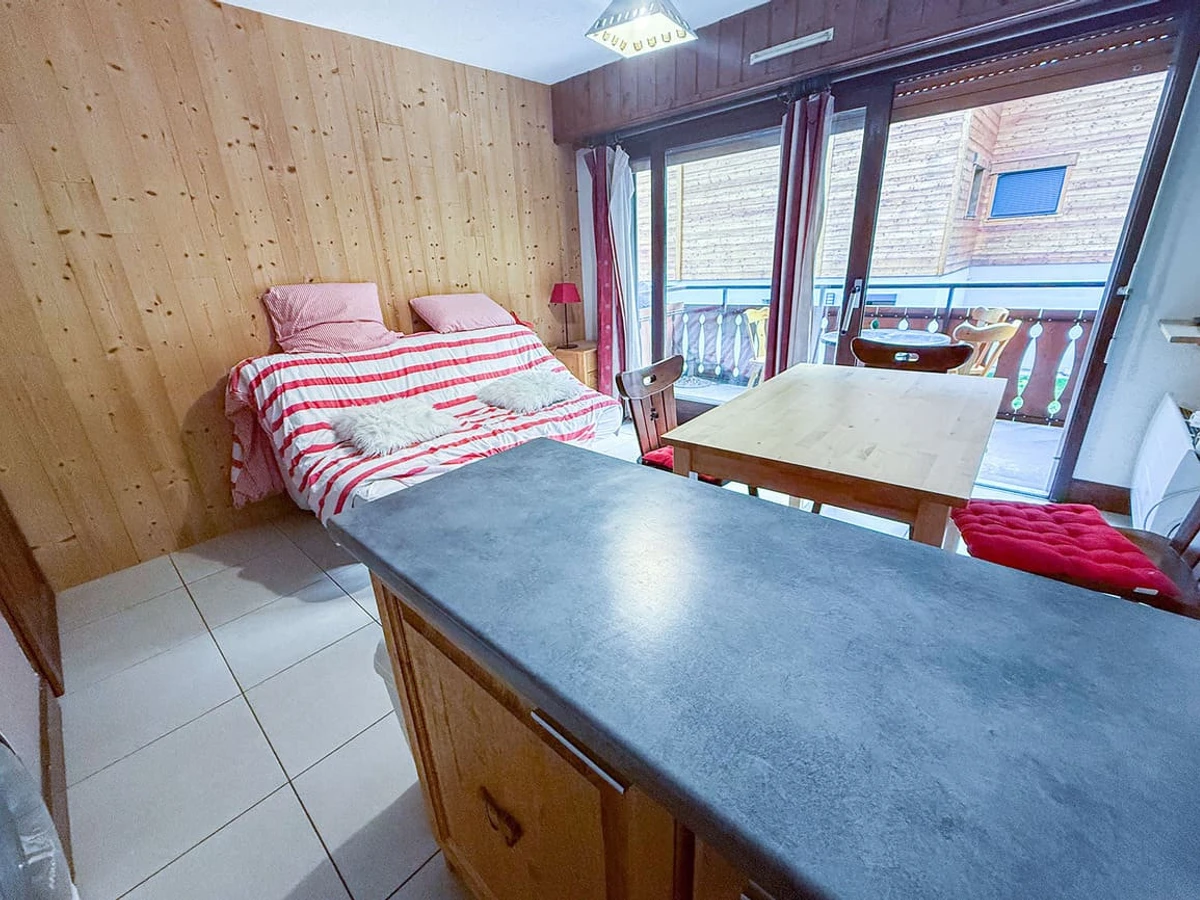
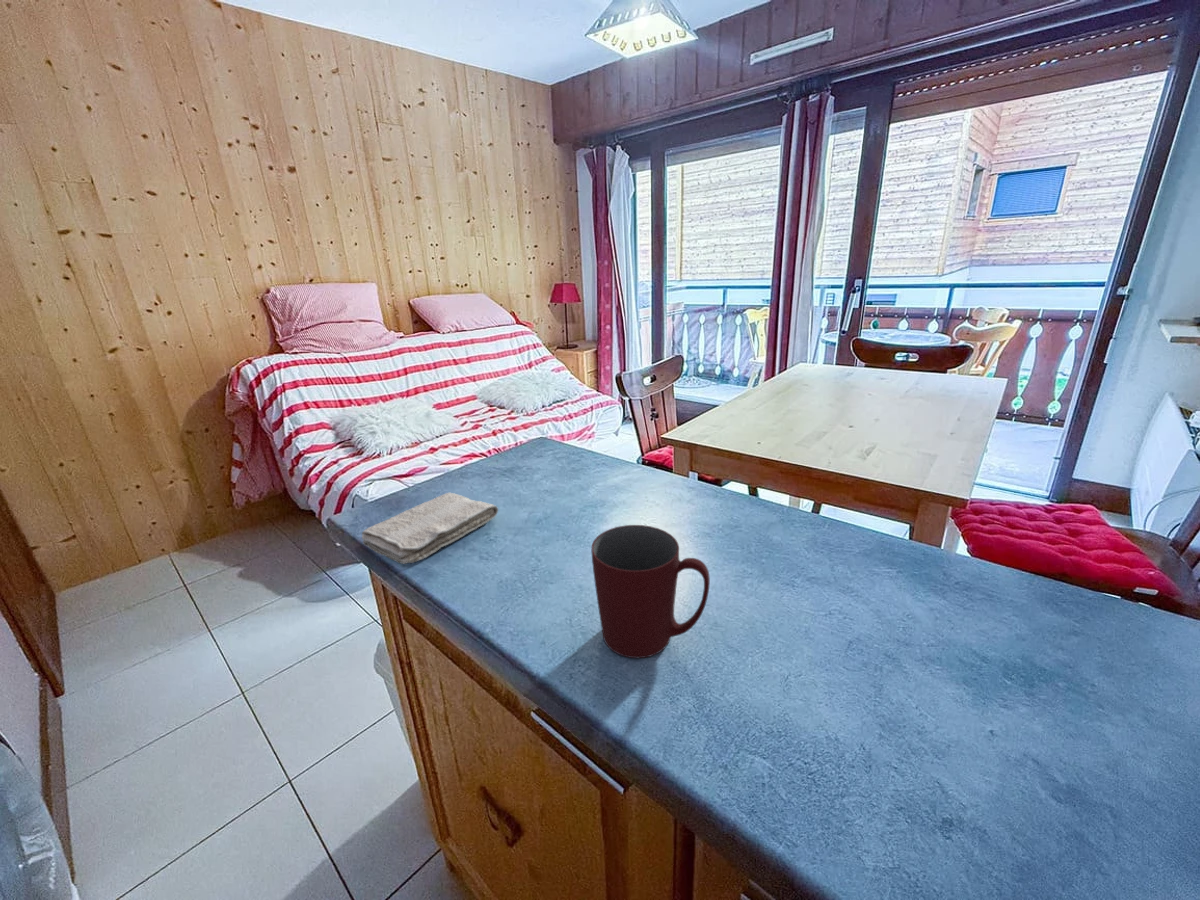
+ washcloth [361,492,499,565]
+ mug [590,524,711,659]
